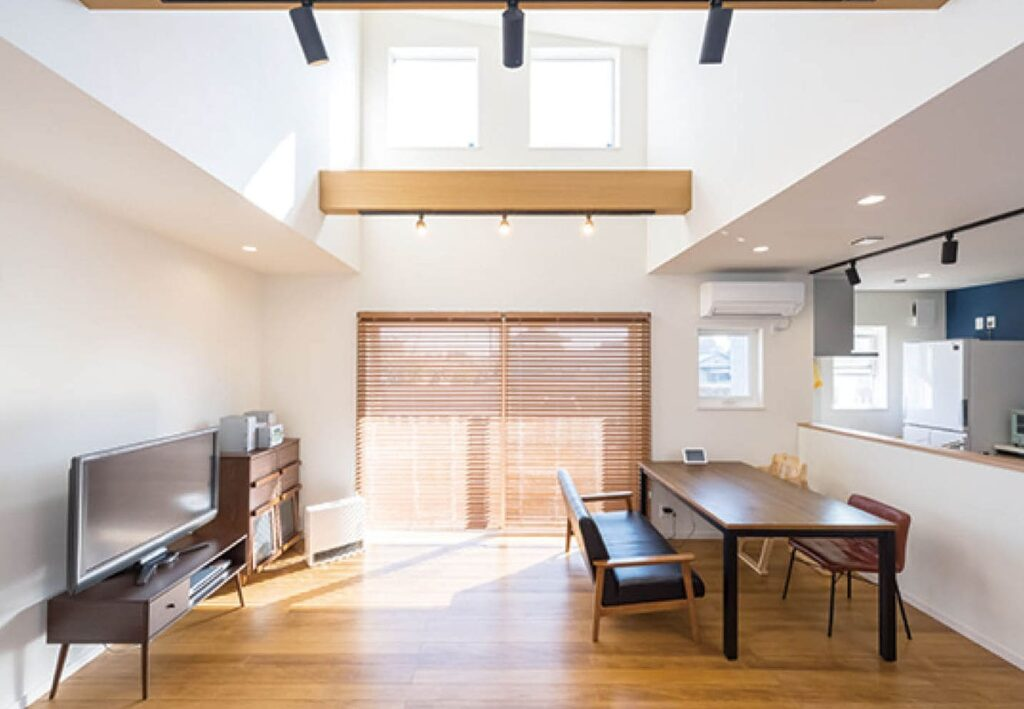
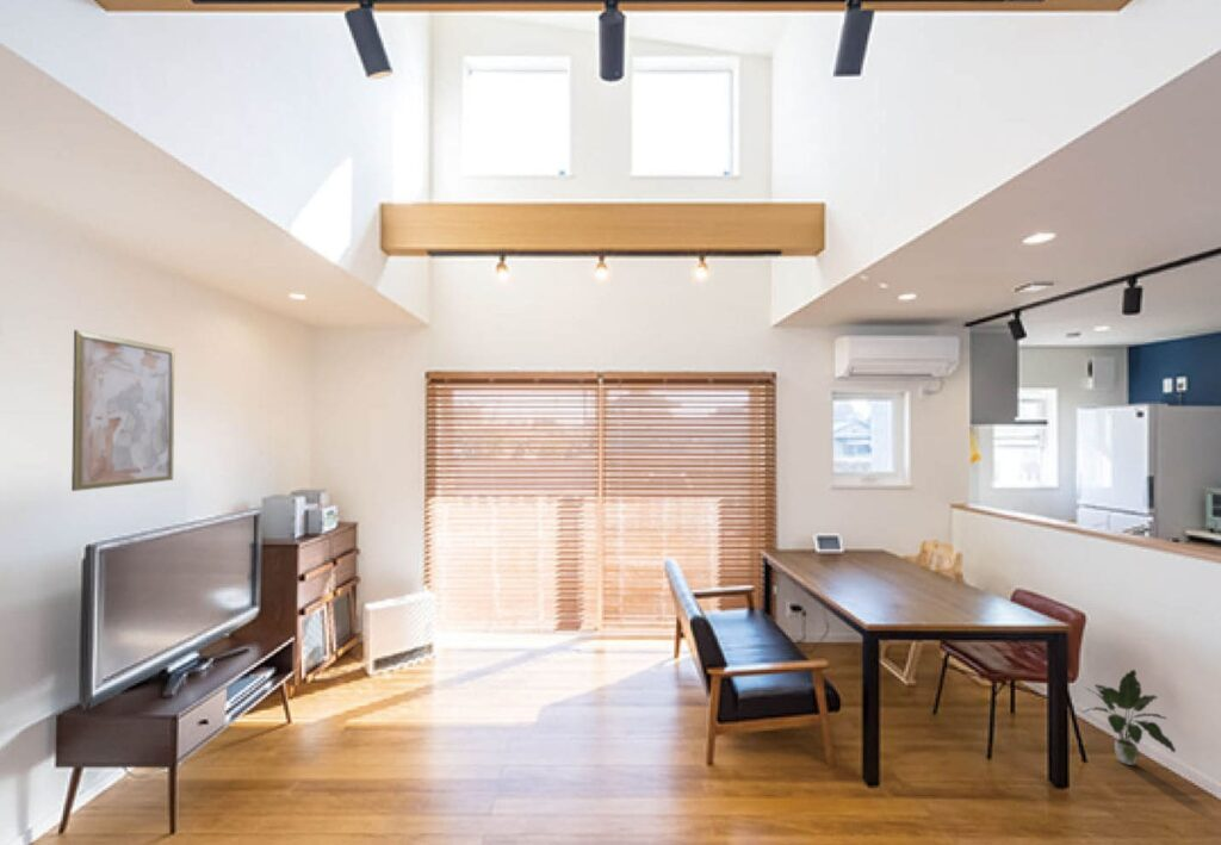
+ potted plant [1084,669,1177,766]
+ wall art [70,329,175,492]
